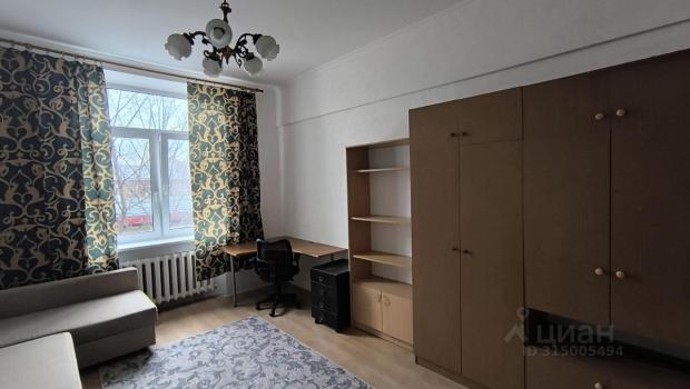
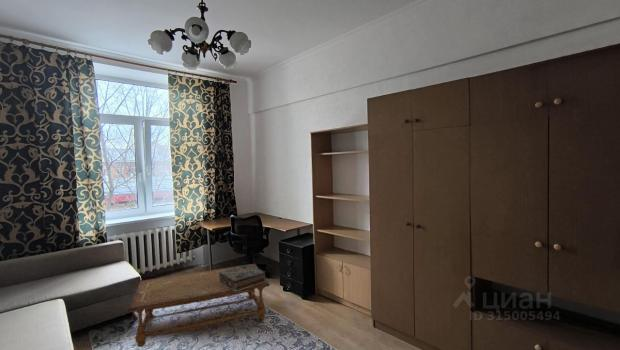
+ coffee table [127,263,271,348]
+ decorative box [219,264,266,291]
